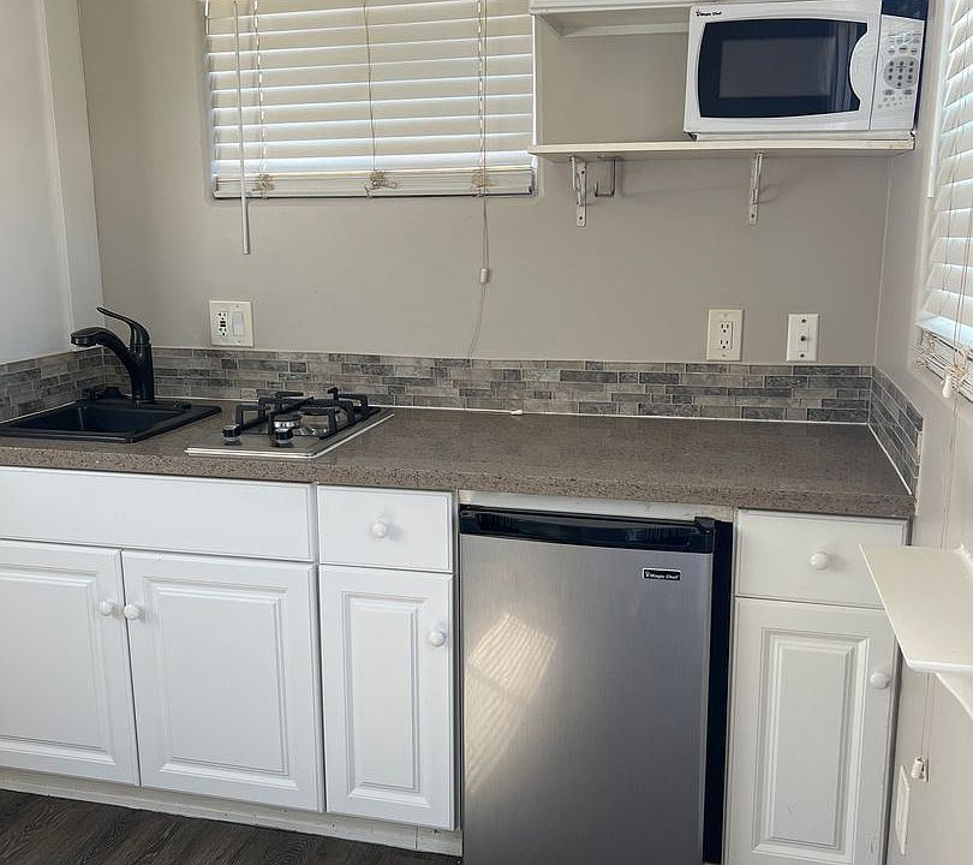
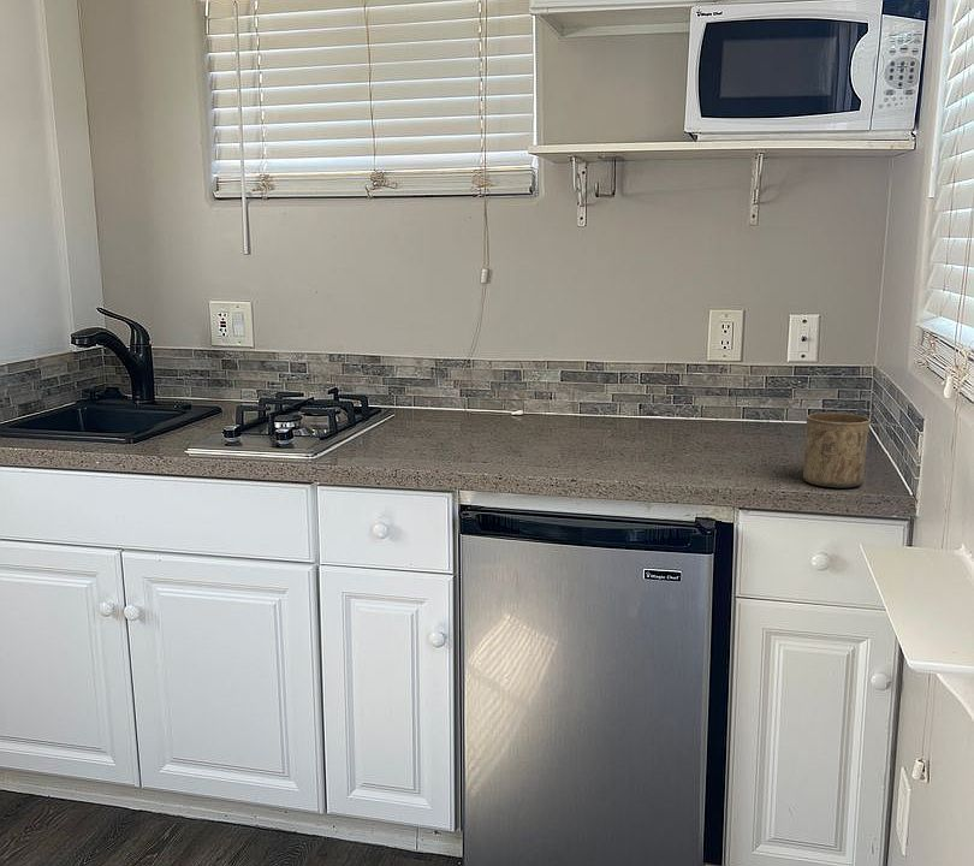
+ cup [802,411,872,488]
